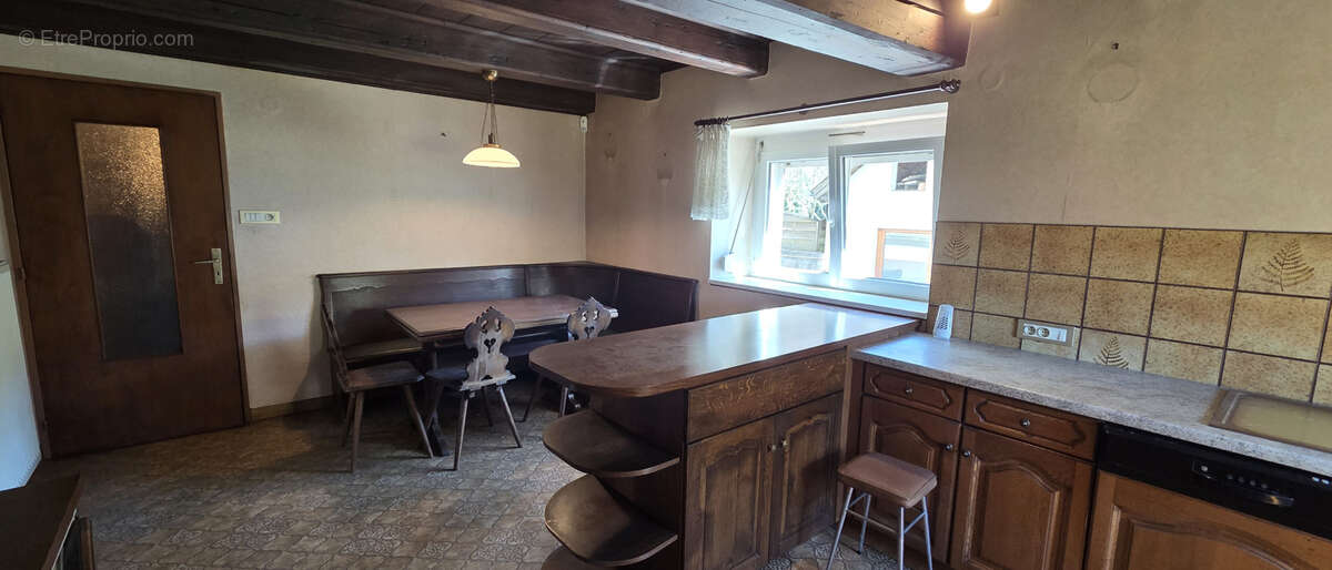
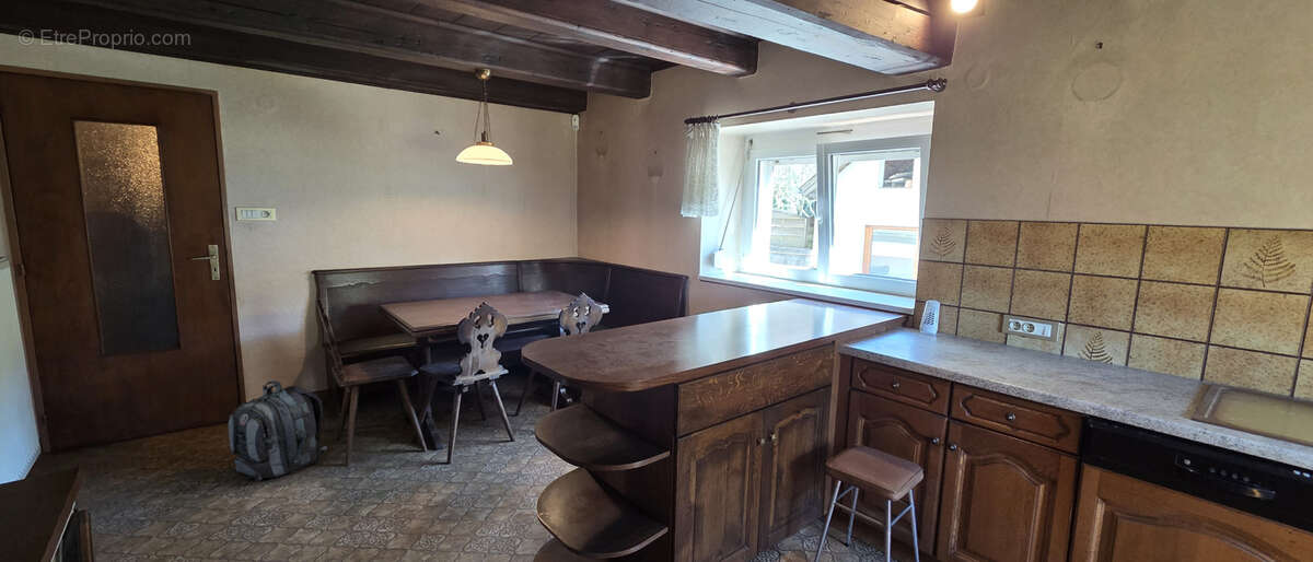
+ backpack [228,379,327,481]
